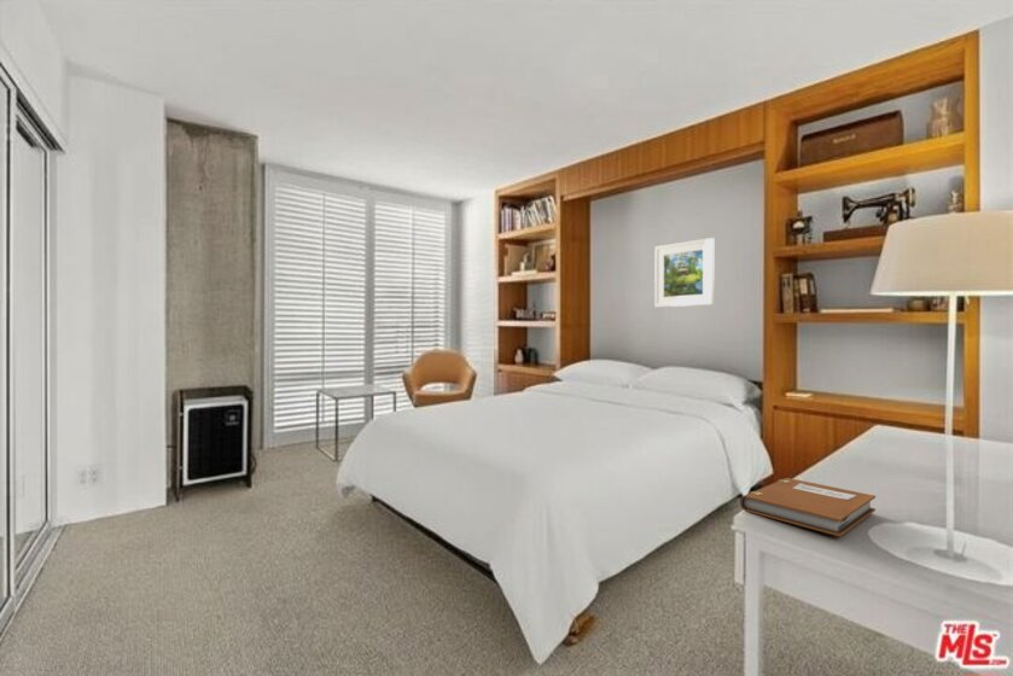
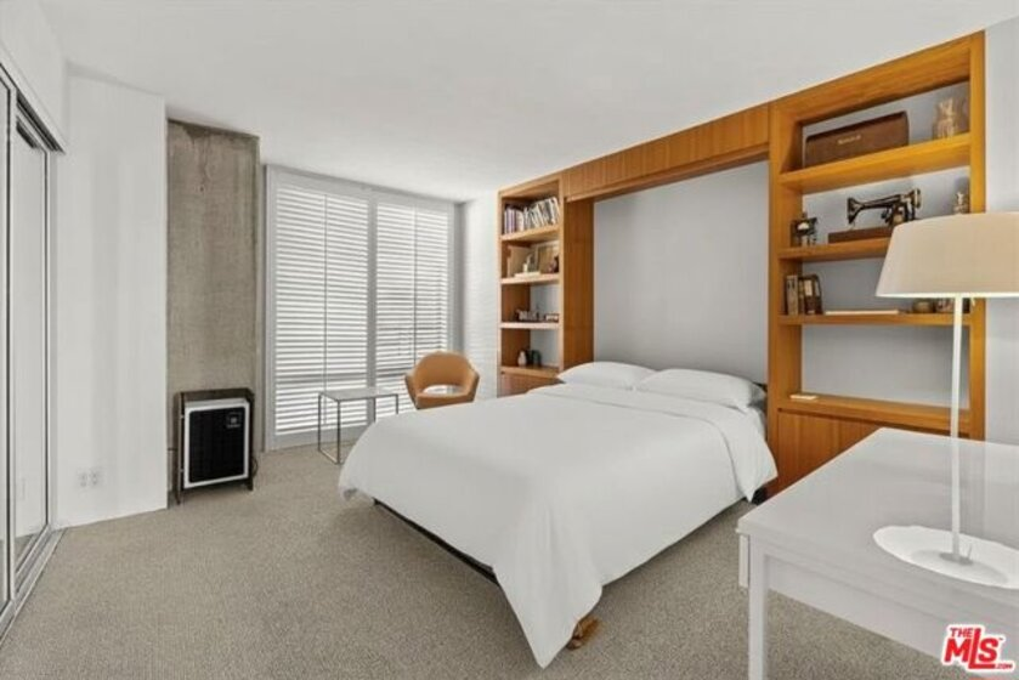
- notebook [739,477,877,537]
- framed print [653,237,715,308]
